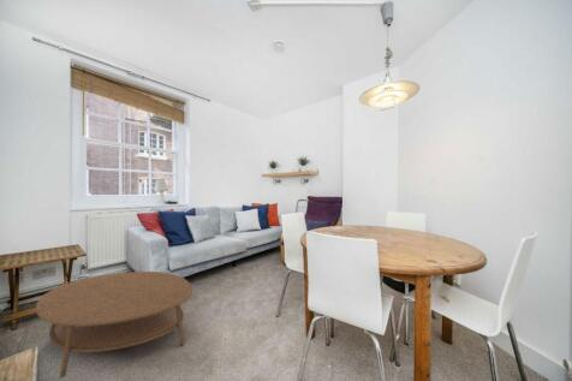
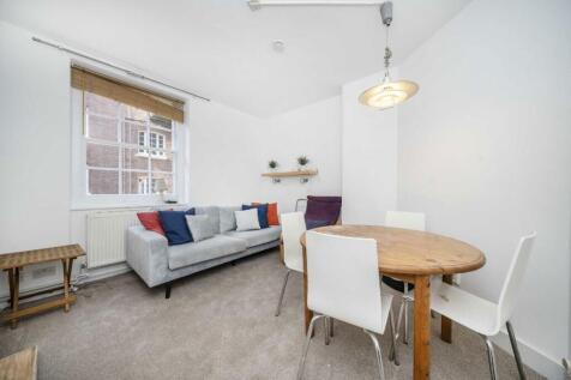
- coffee table [35,270,193,380]
